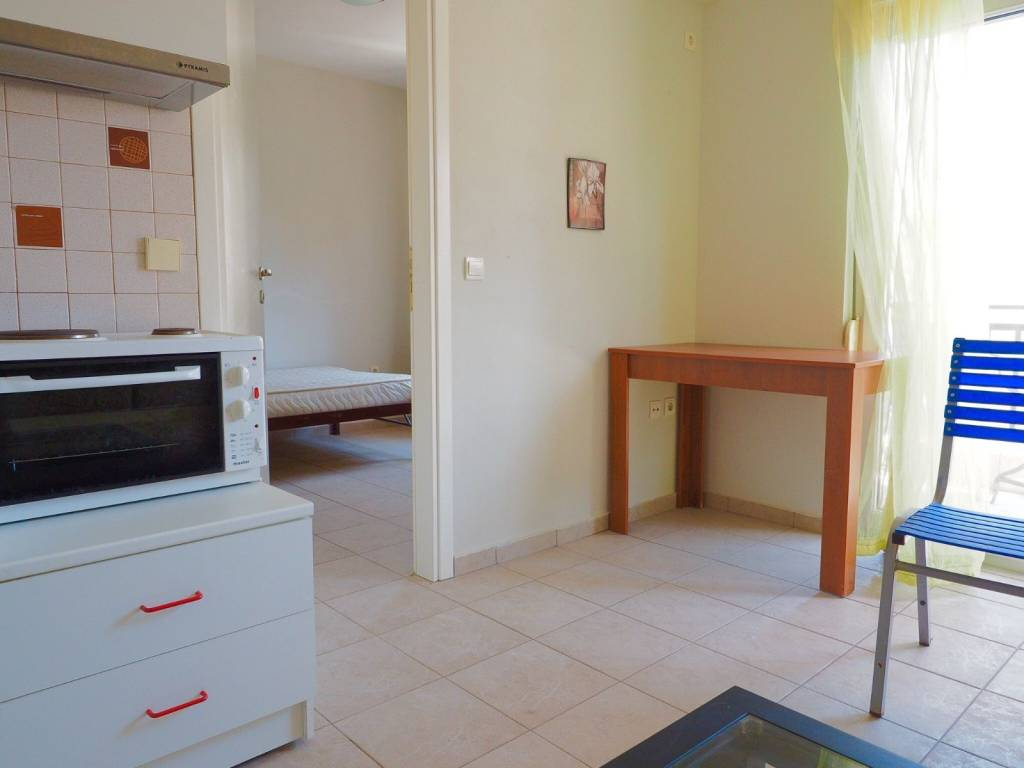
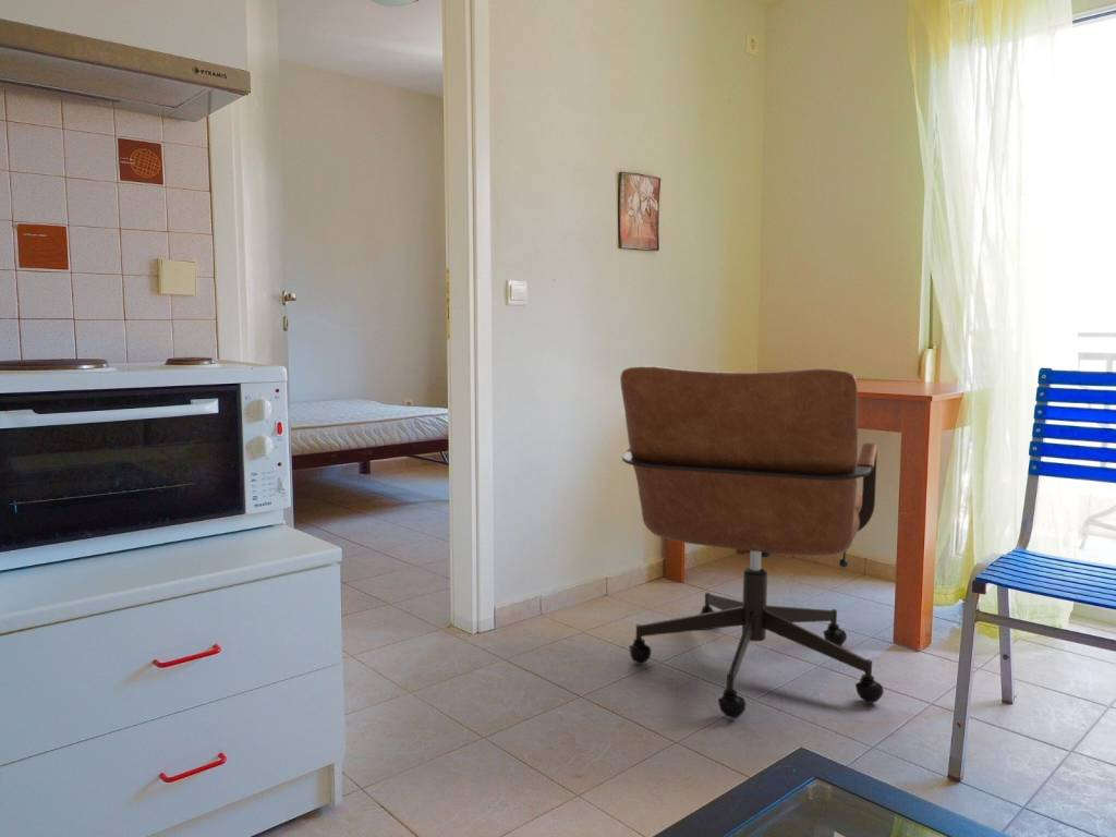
+ chair [619,365,885,719]
